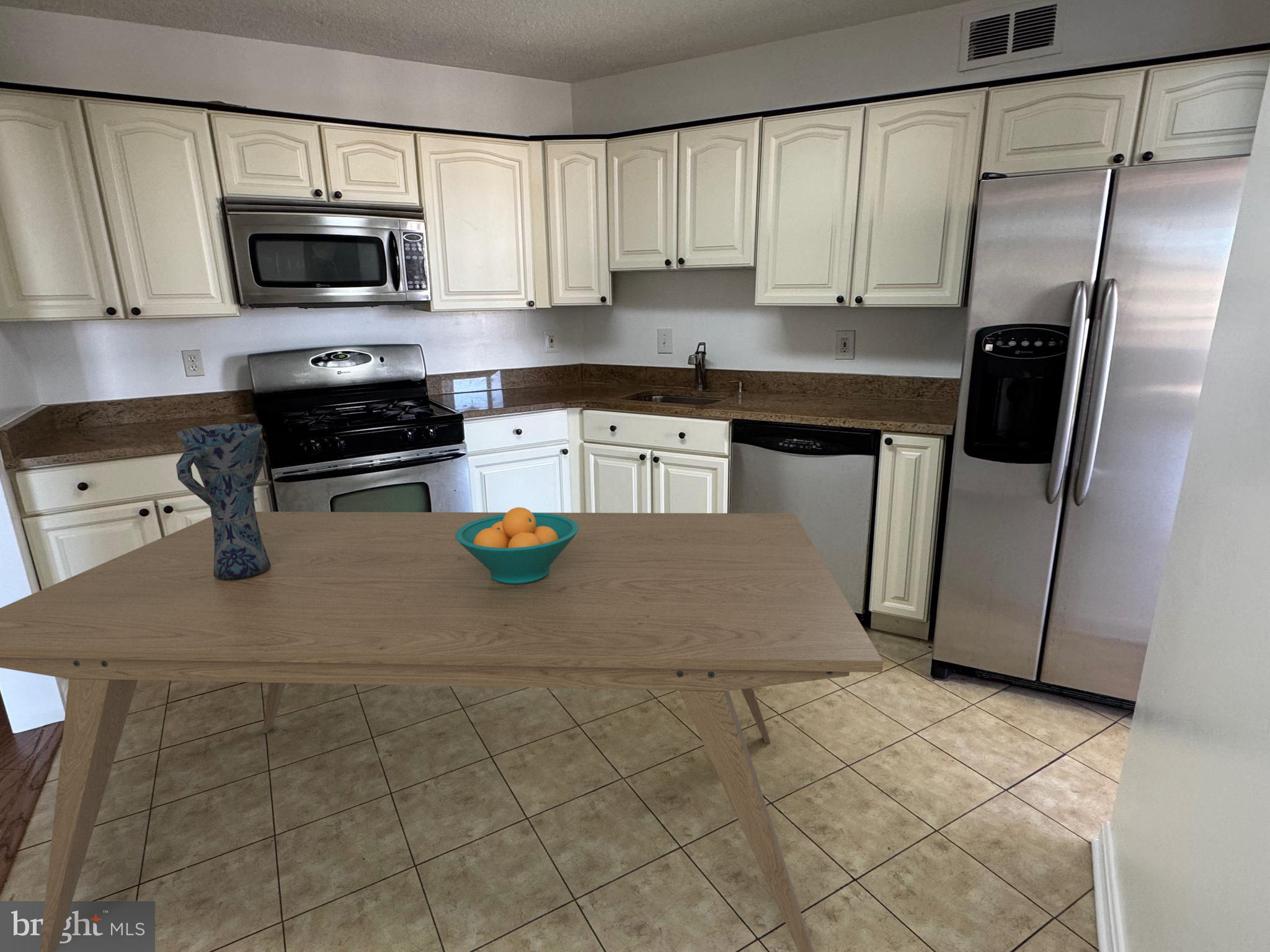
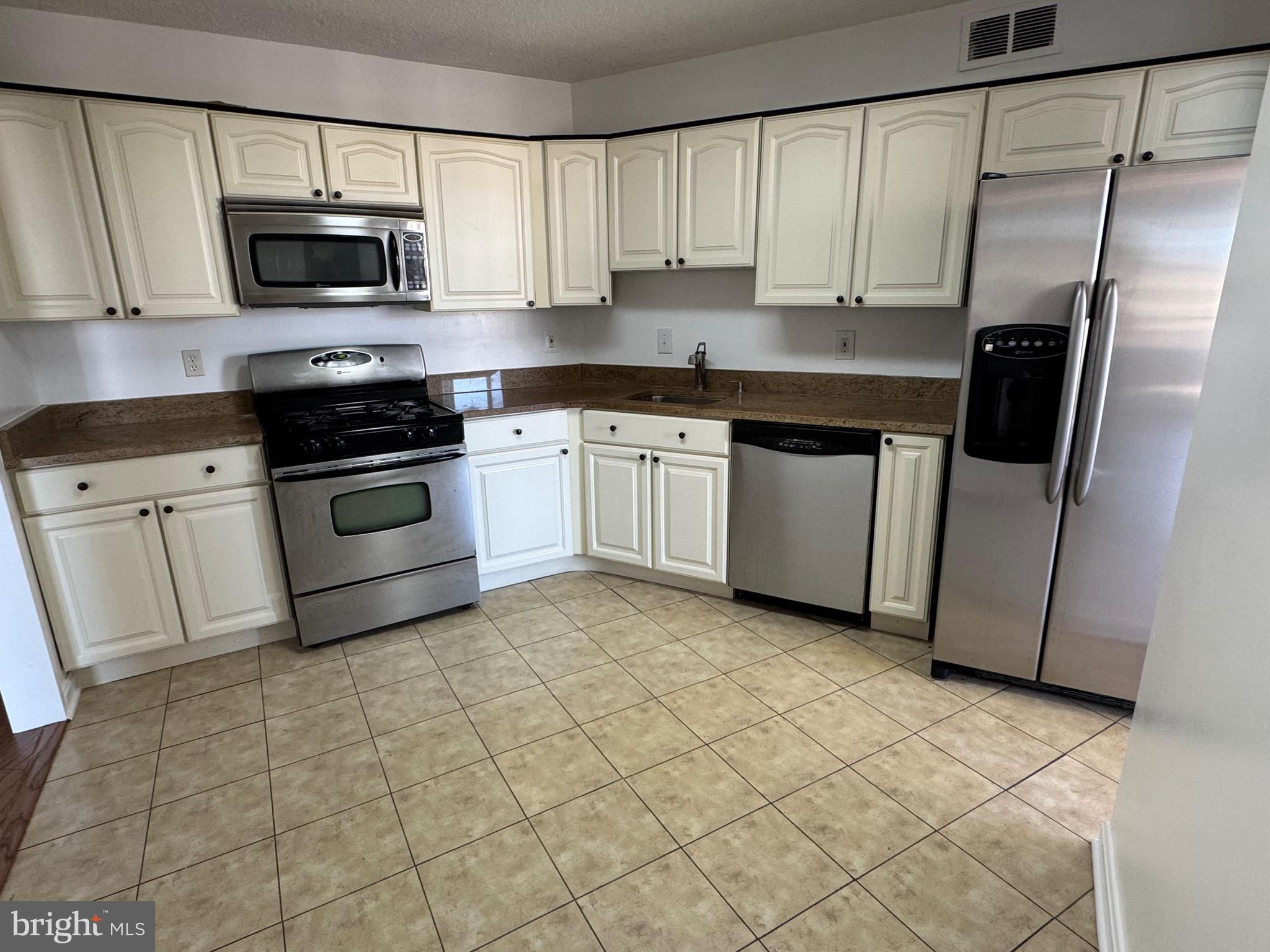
- vase [175,423,271,580]
- fruit bowl [455,507,579,584]
- dining table [0,511,884,952]
